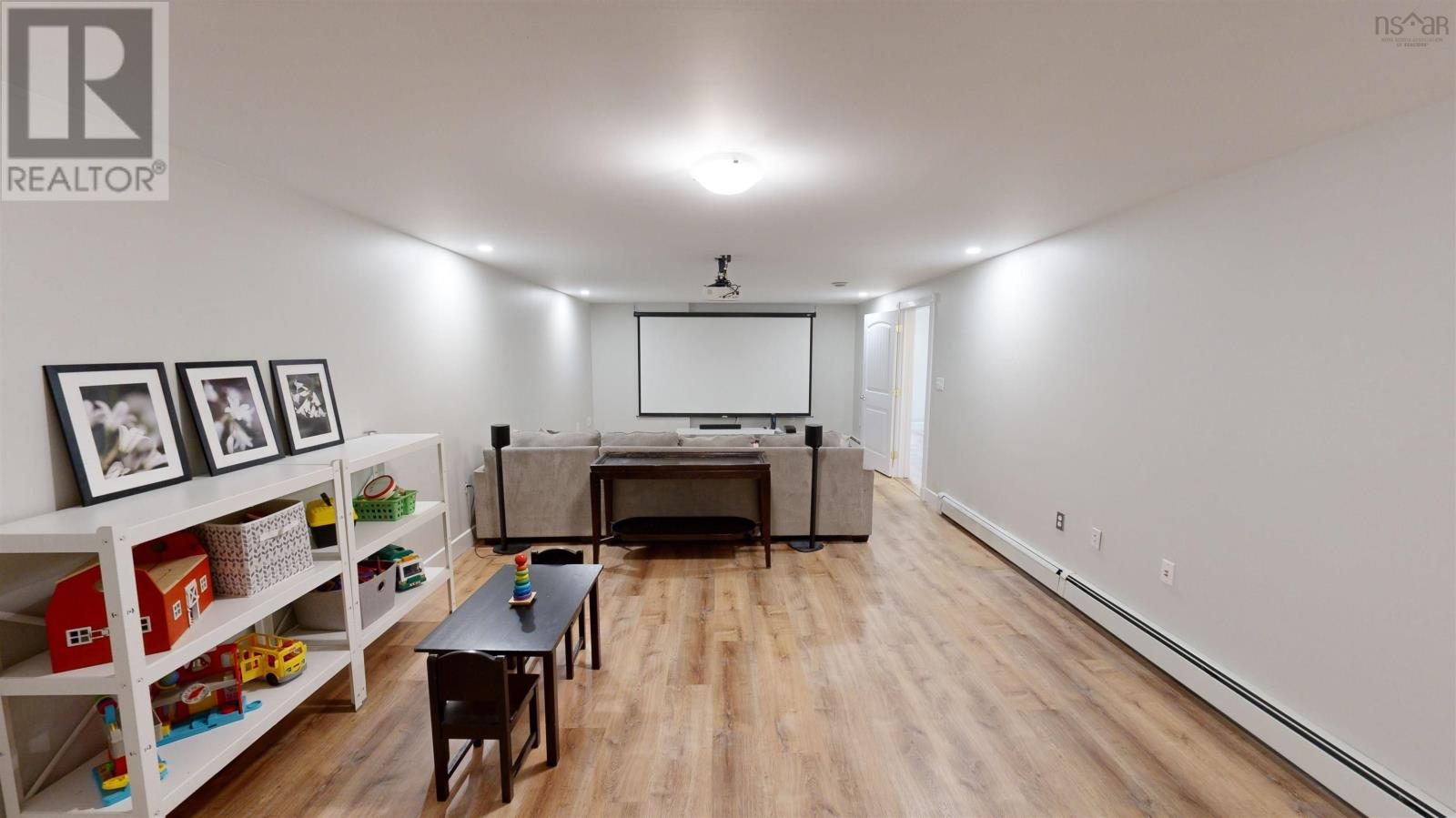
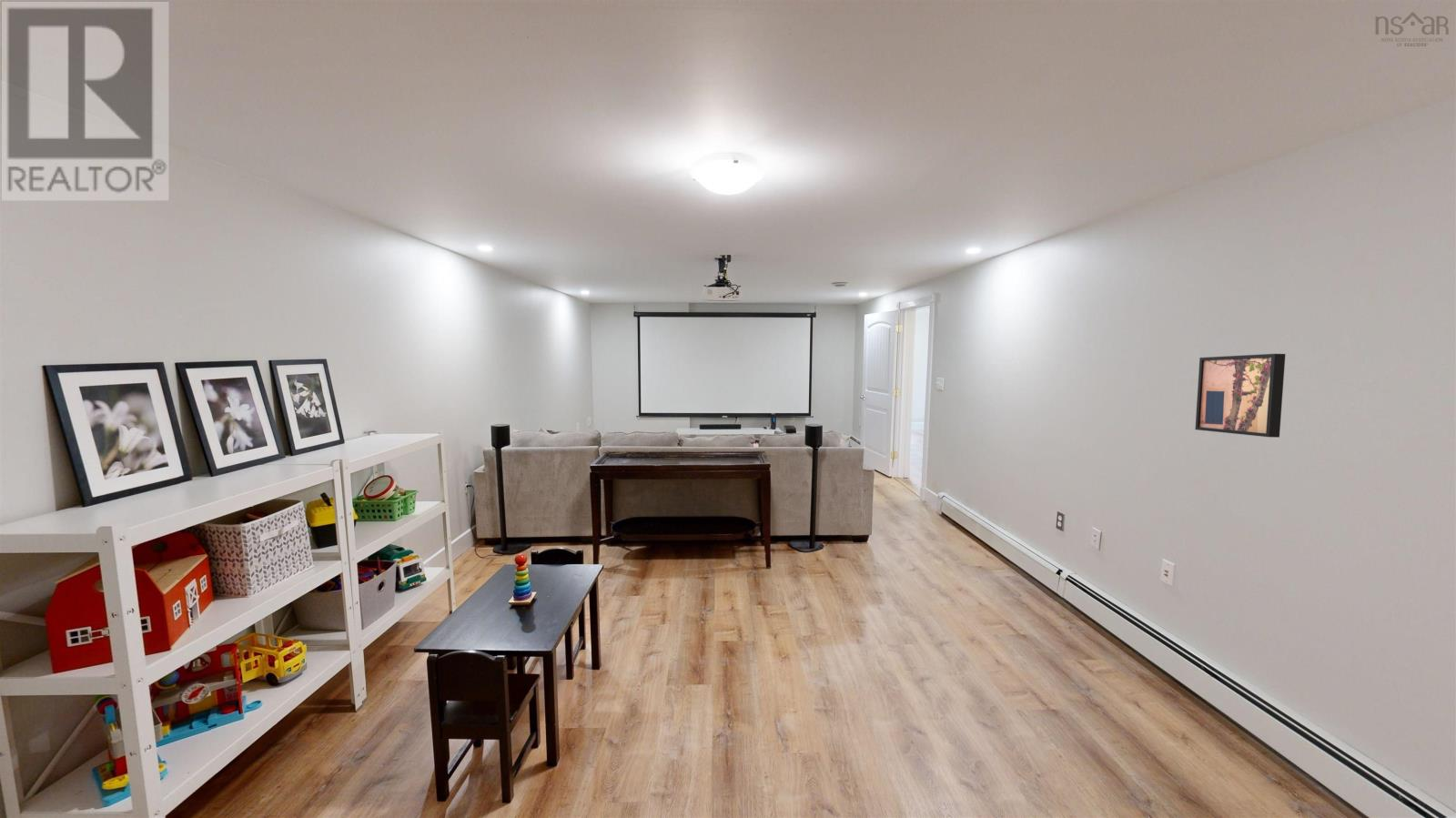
+ wall art [1195,353,1286,439]
